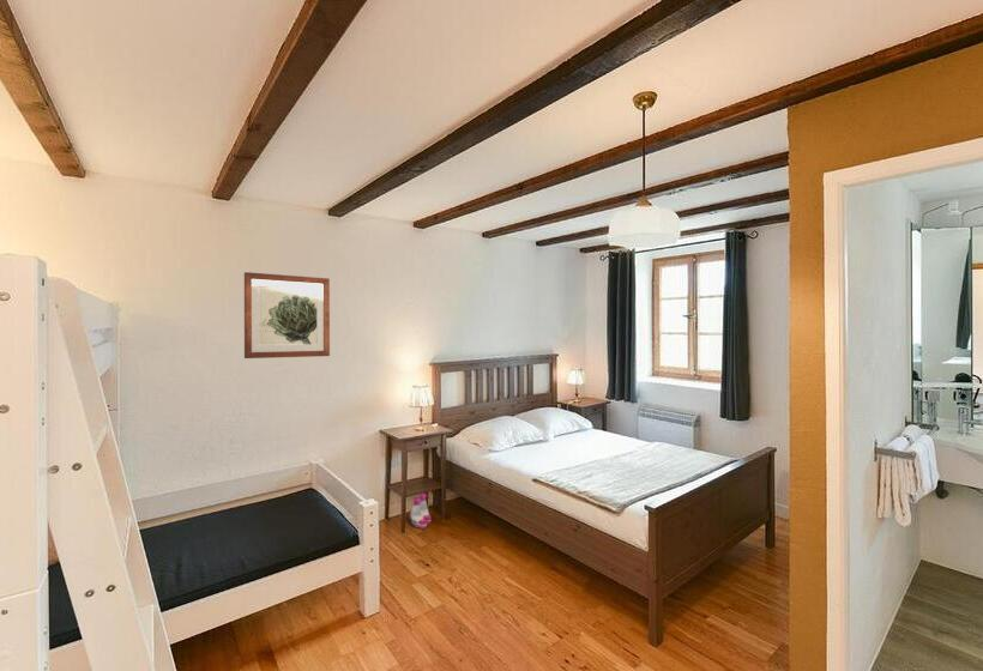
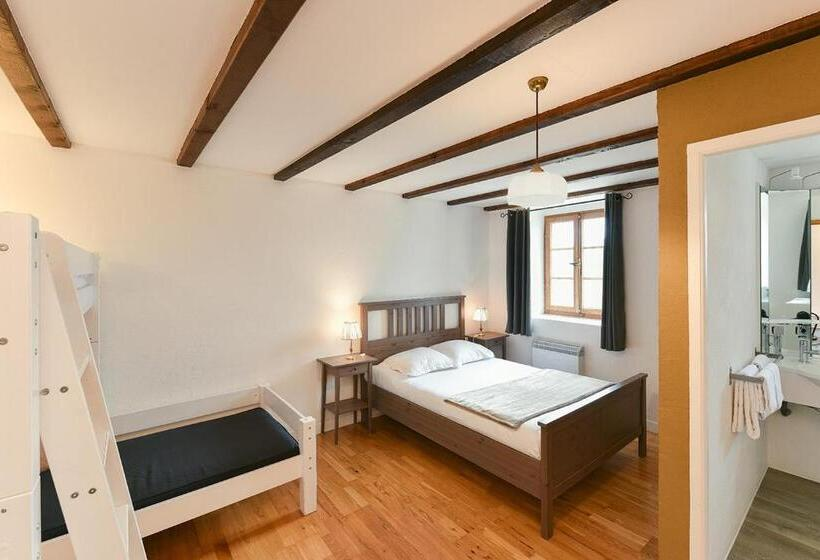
- boots [408,492,433,528]
- wall art [243,271,331,359]
